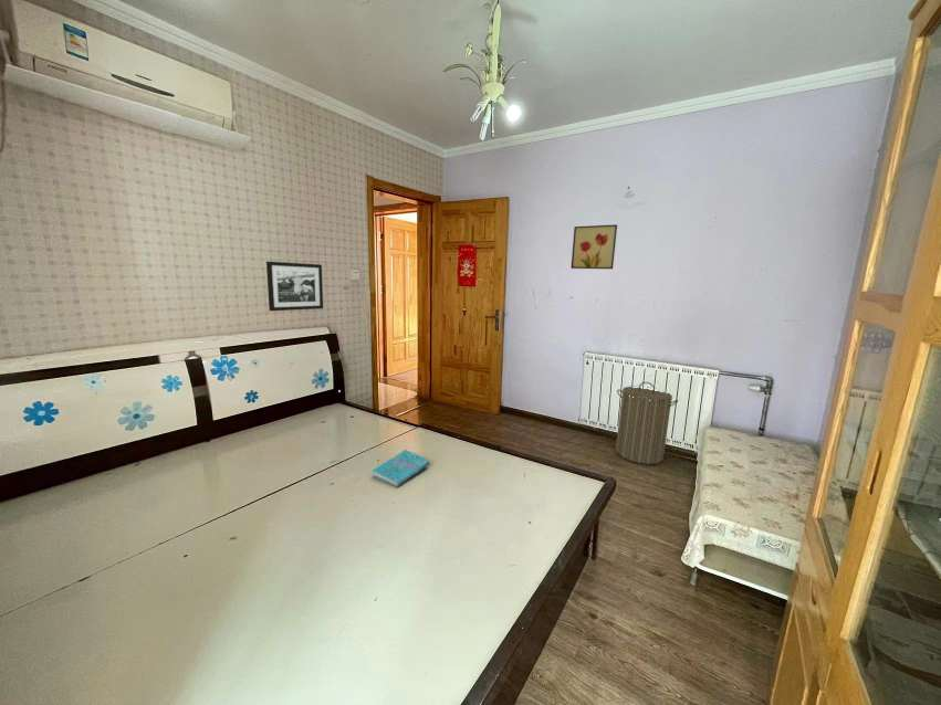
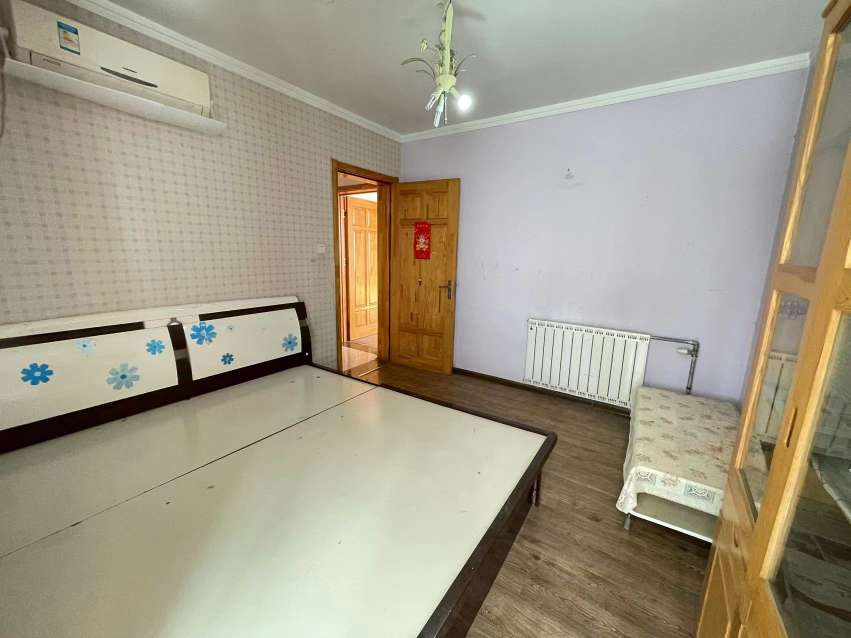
- laundry hamper [615,381,679,465]
- picture frame [265,261,324,312]
- wall art [569,223,618,270]
- cover [372,449,430,488]
